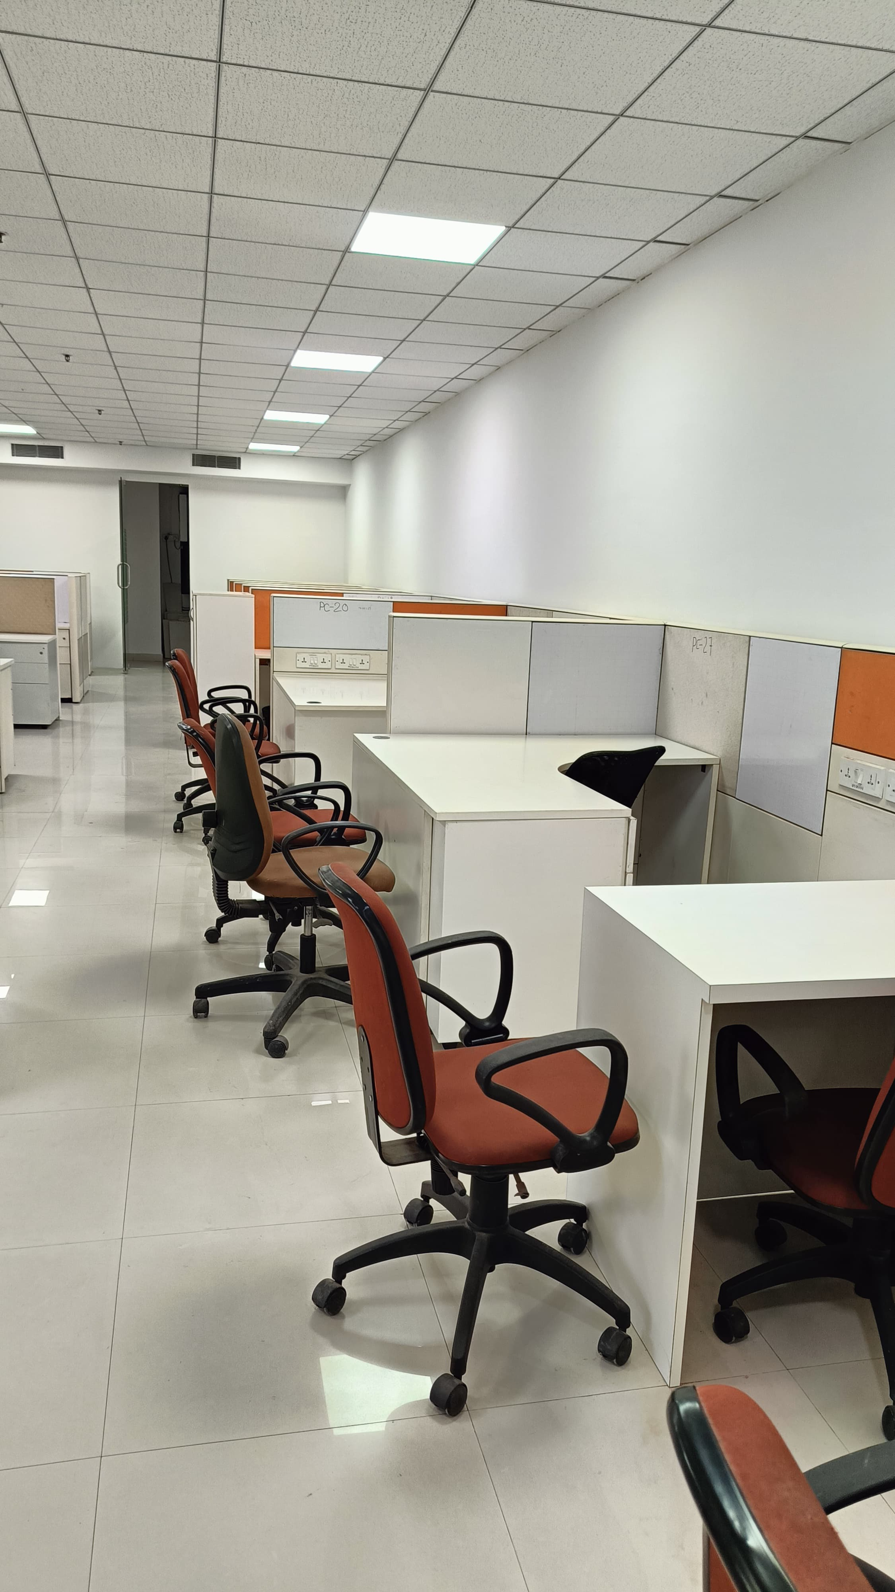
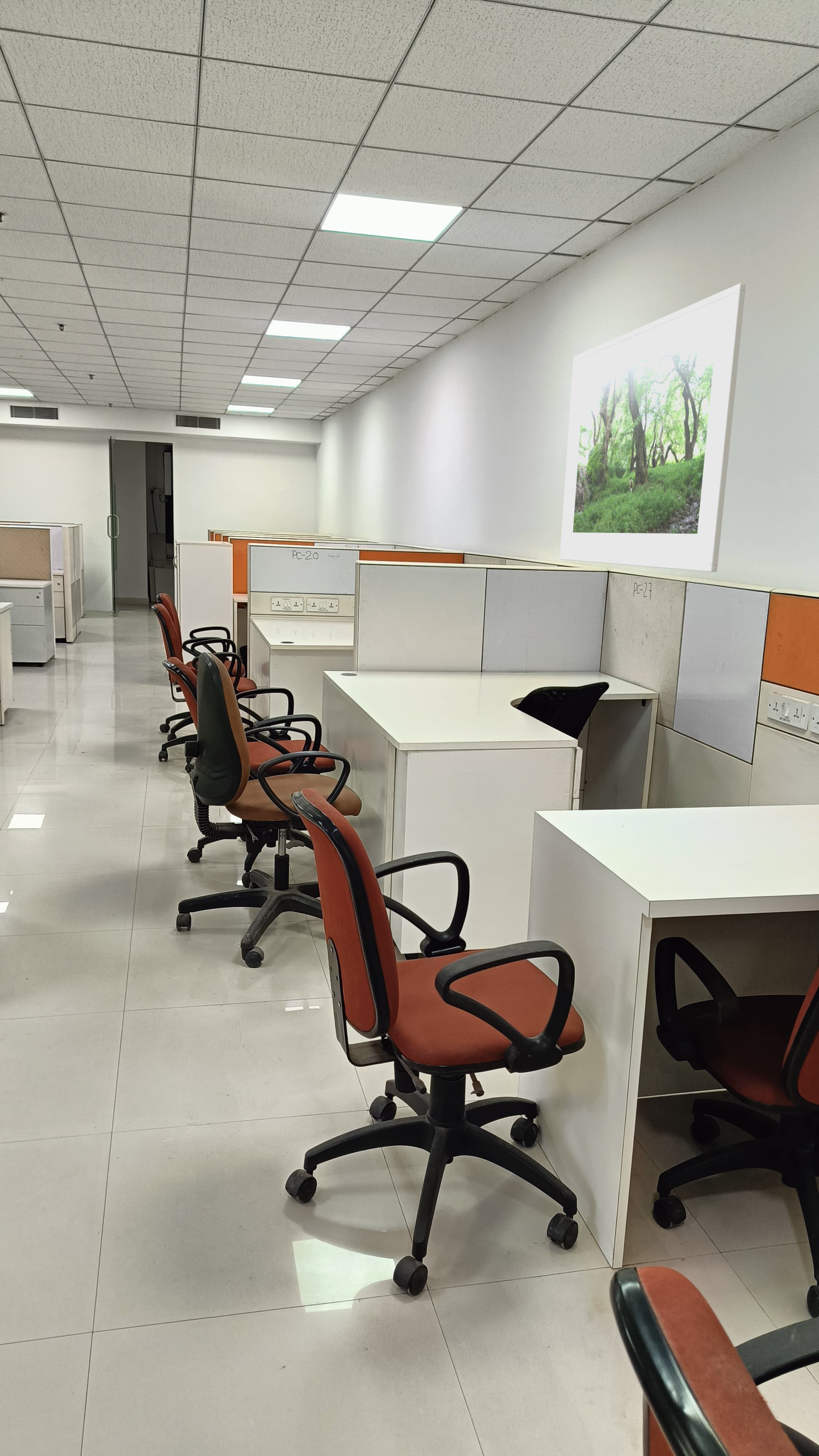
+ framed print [559,283,746,573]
